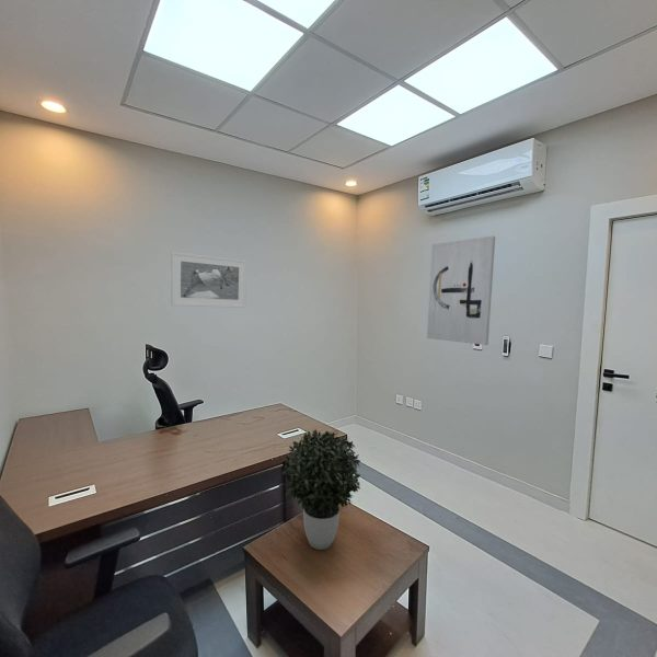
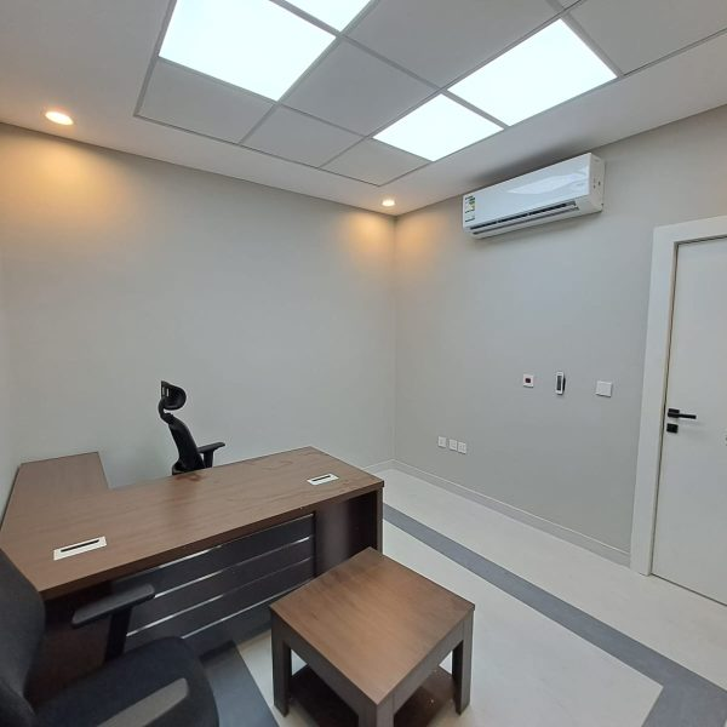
- wall art [426,234,496,346]
- potted plant [281,428,361,551]
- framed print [170,251,247,309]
